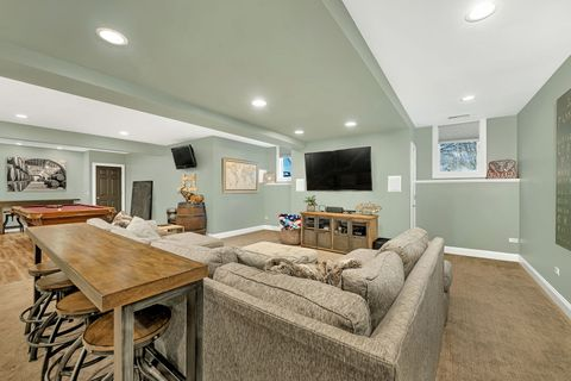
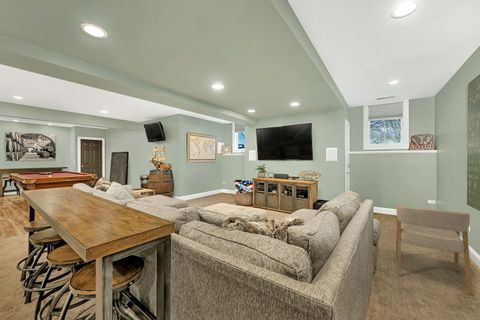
+ armchair [395,204,473,296]
